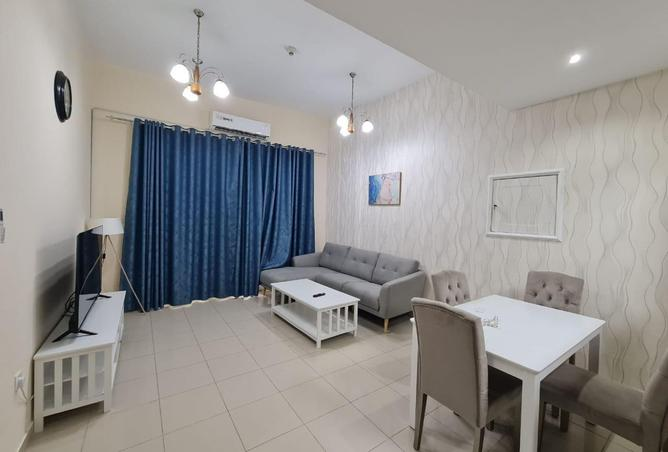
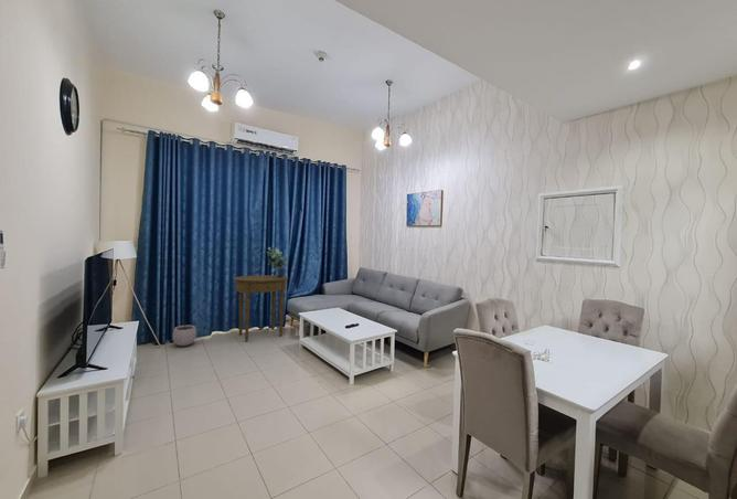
+ potted plant [266,246,288,278]
+ side table [233,274,289,342]
+ plant pot [172,319,197,347]
